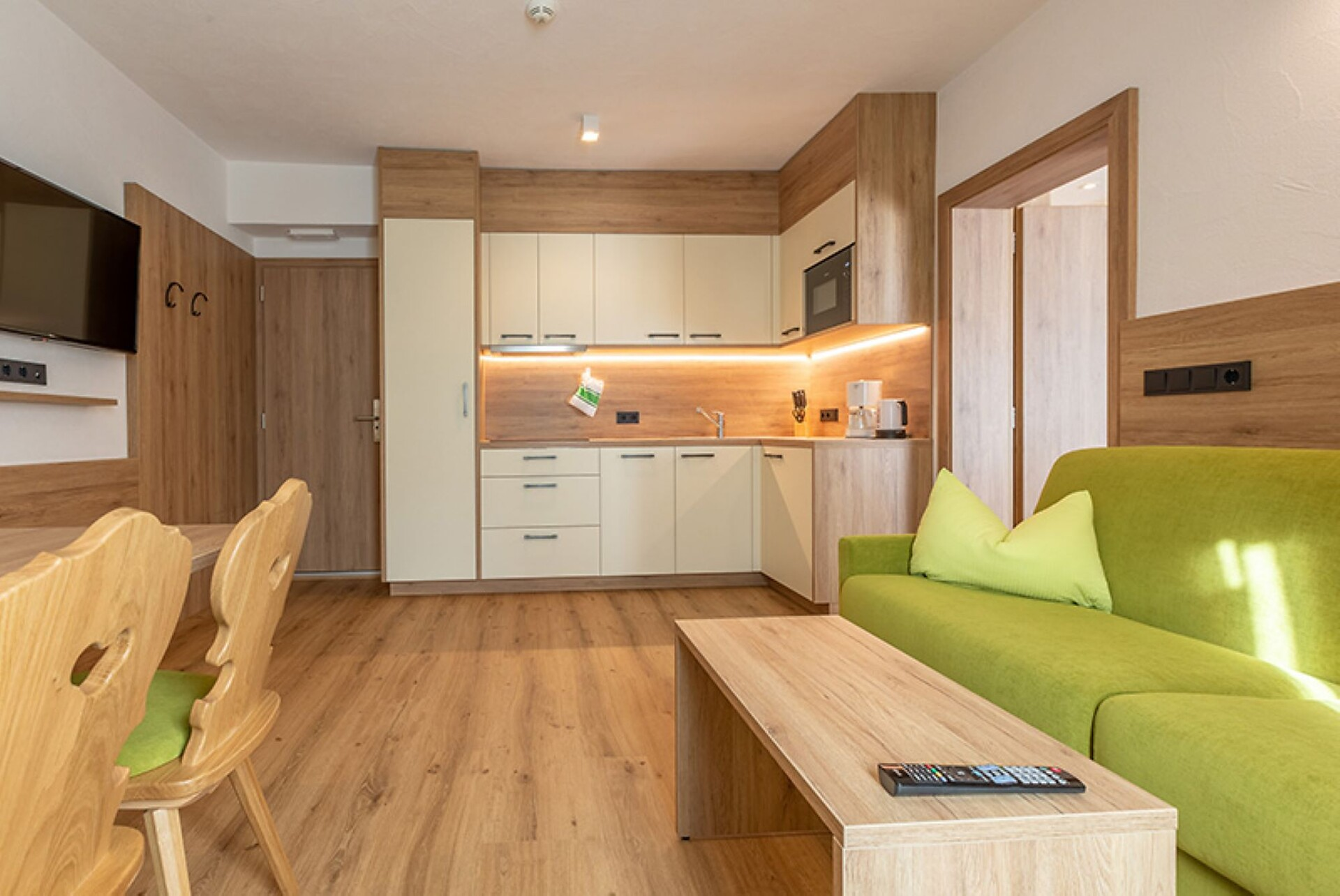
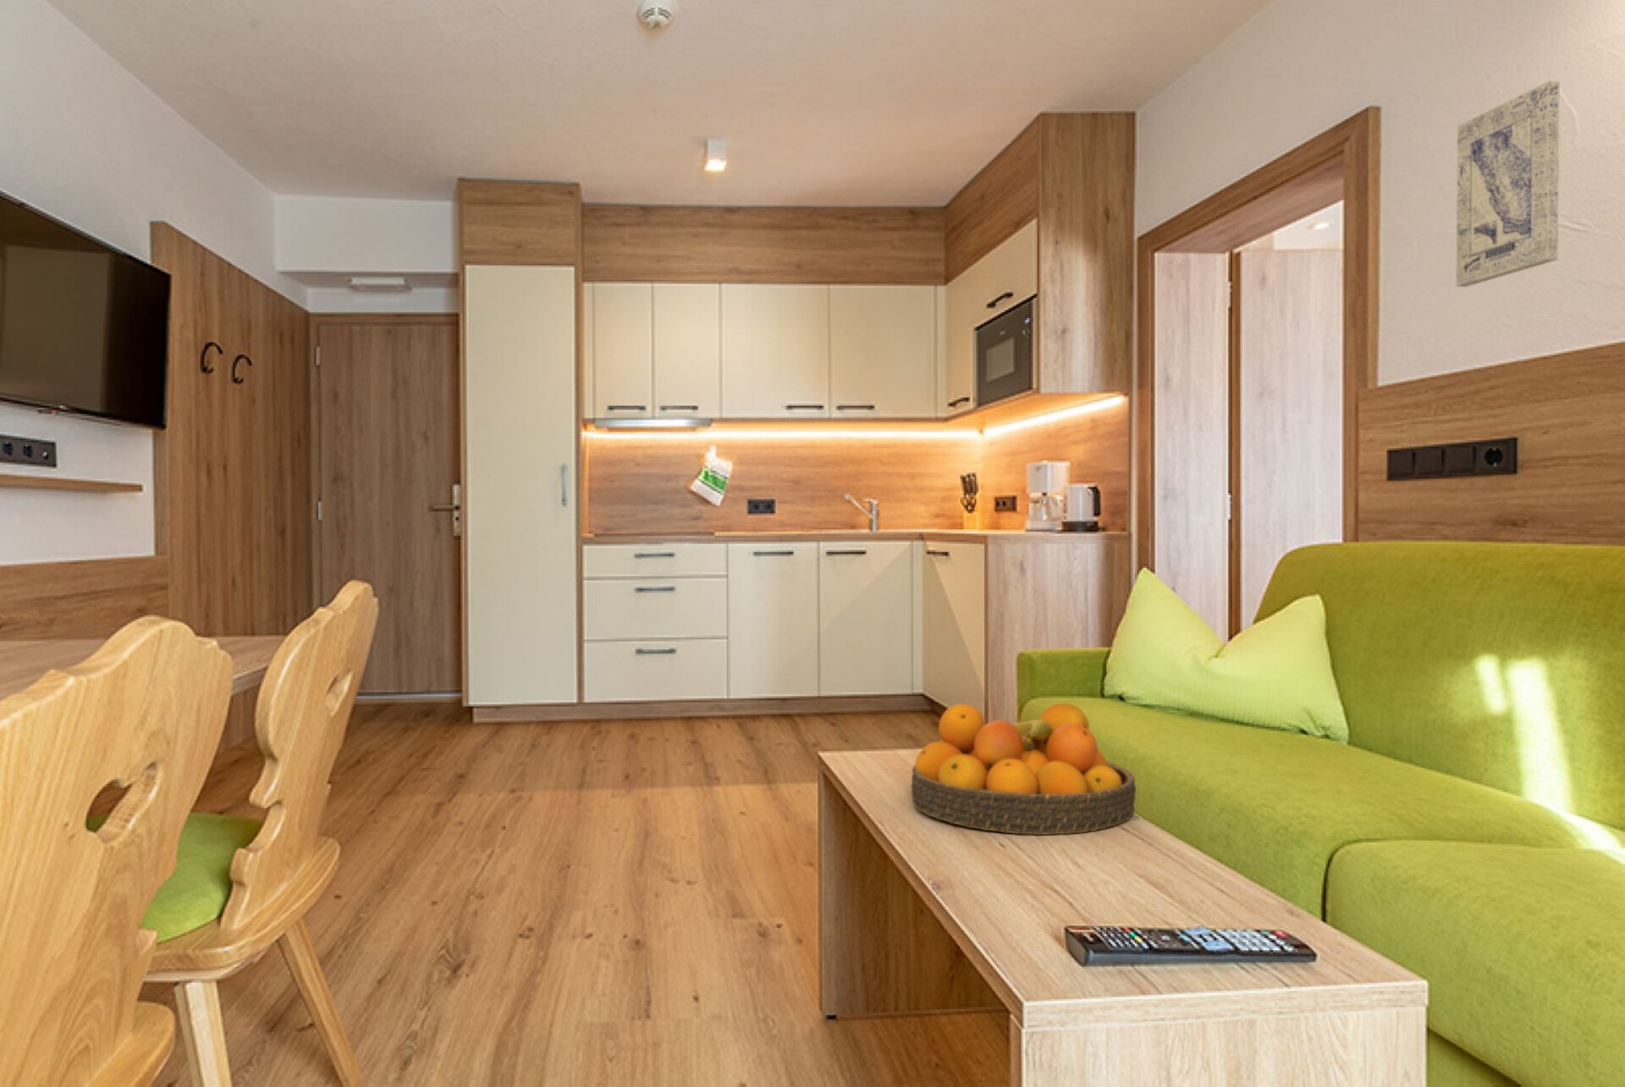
+ wall art [1455,80,1560,288]
+ fruit bowl [910,702,1136,836]
